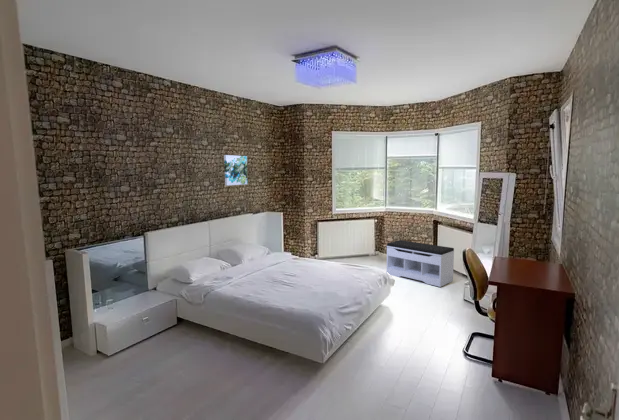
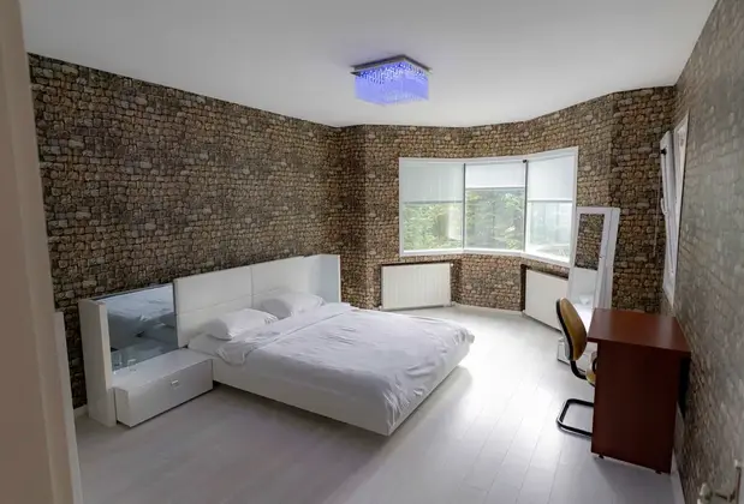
- bench [386,239,455,288]
- wall art [223,154,249,186]
